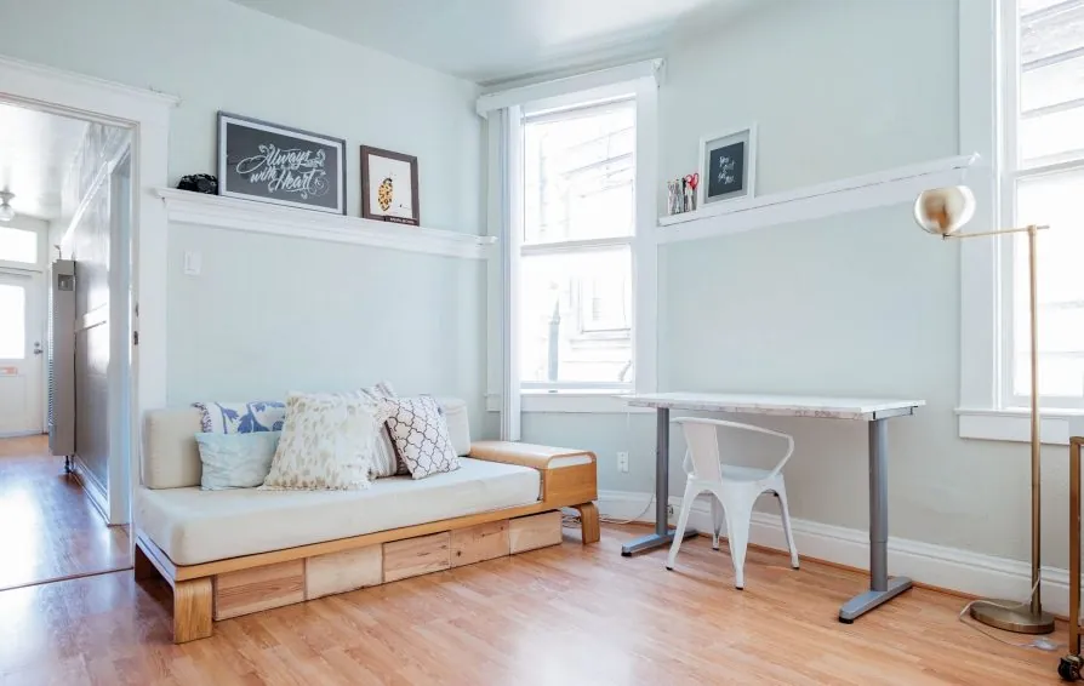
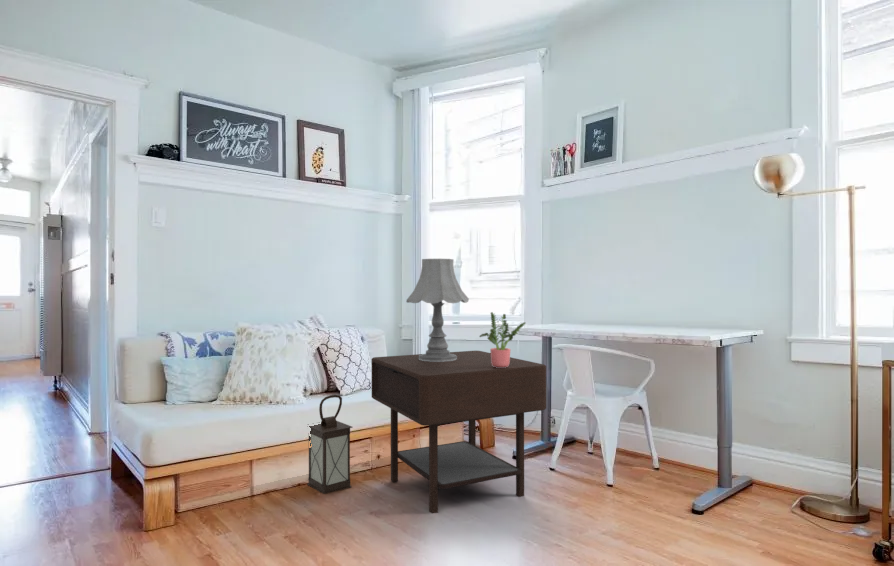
+ lantern [306,394,354,495]
+ potted plant [478,311,527,368]
+ table lamp [406,258,470,362]
+ side table [371,350,547,514]
